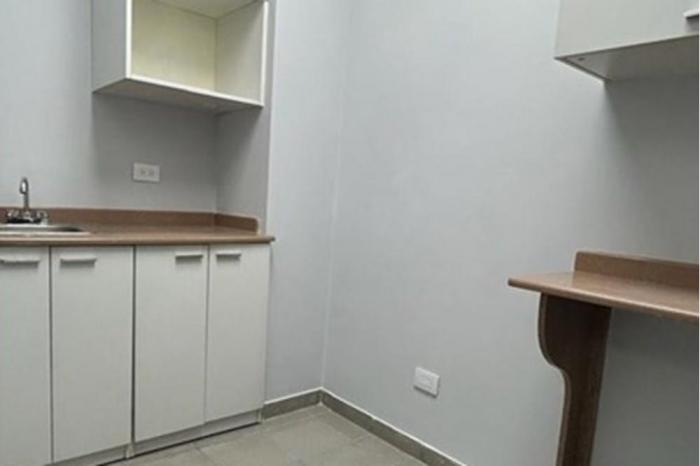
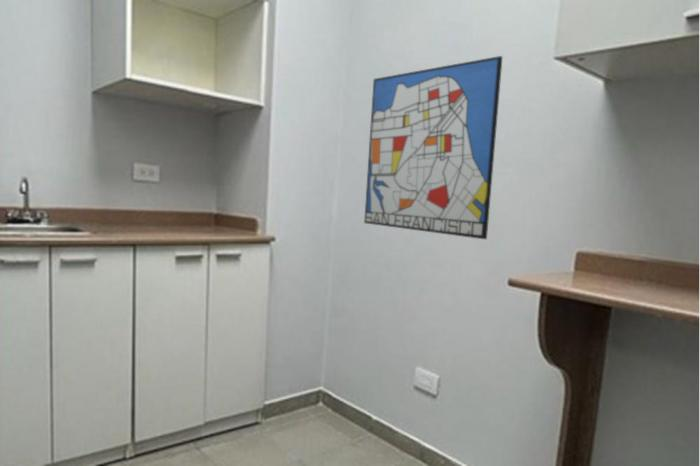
+ wall art [363,55,503,240]
